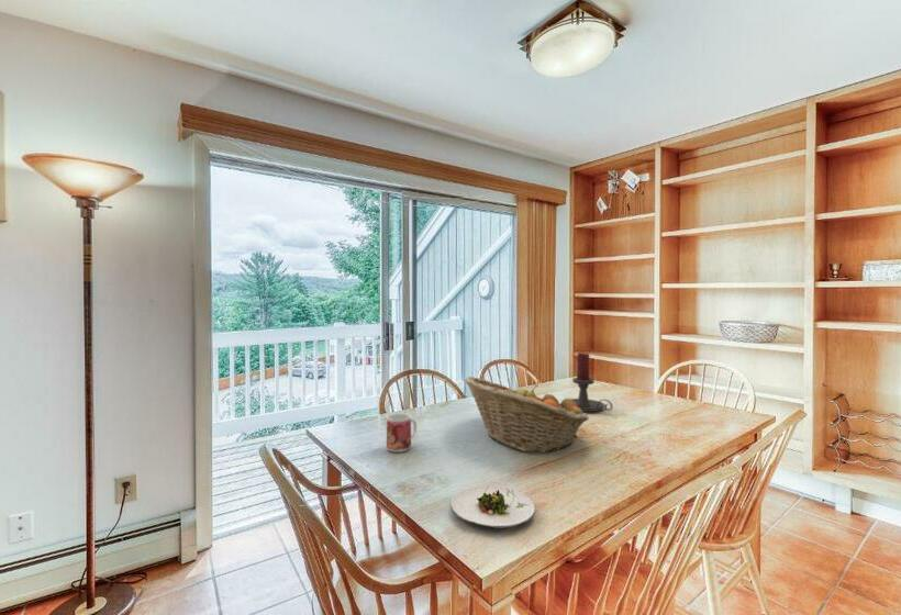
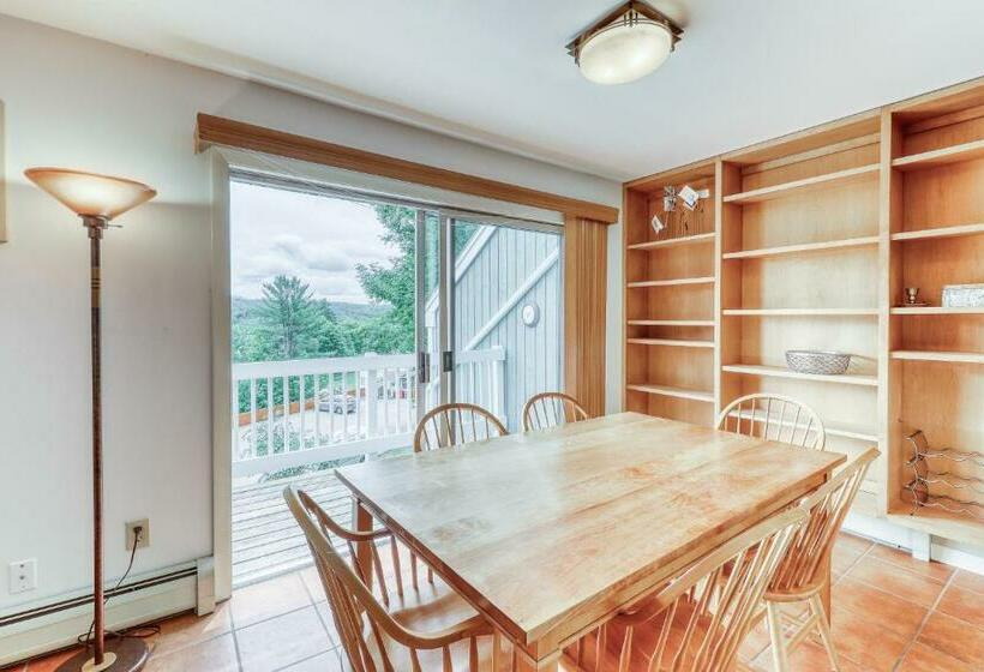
- candle holder [570,351,614,413]
- fruit basket [463,376,590,454]
- mug [386,413,418,454]
- salad plate [449,484,536,529]
